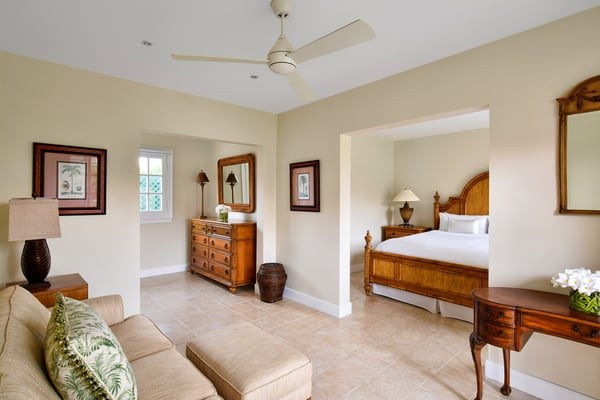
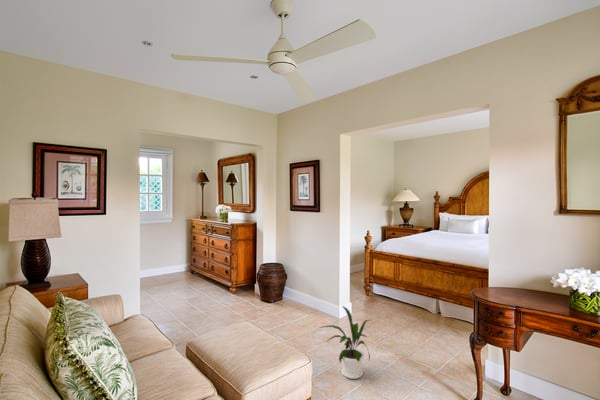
+ house plant [318,305,372,380]
